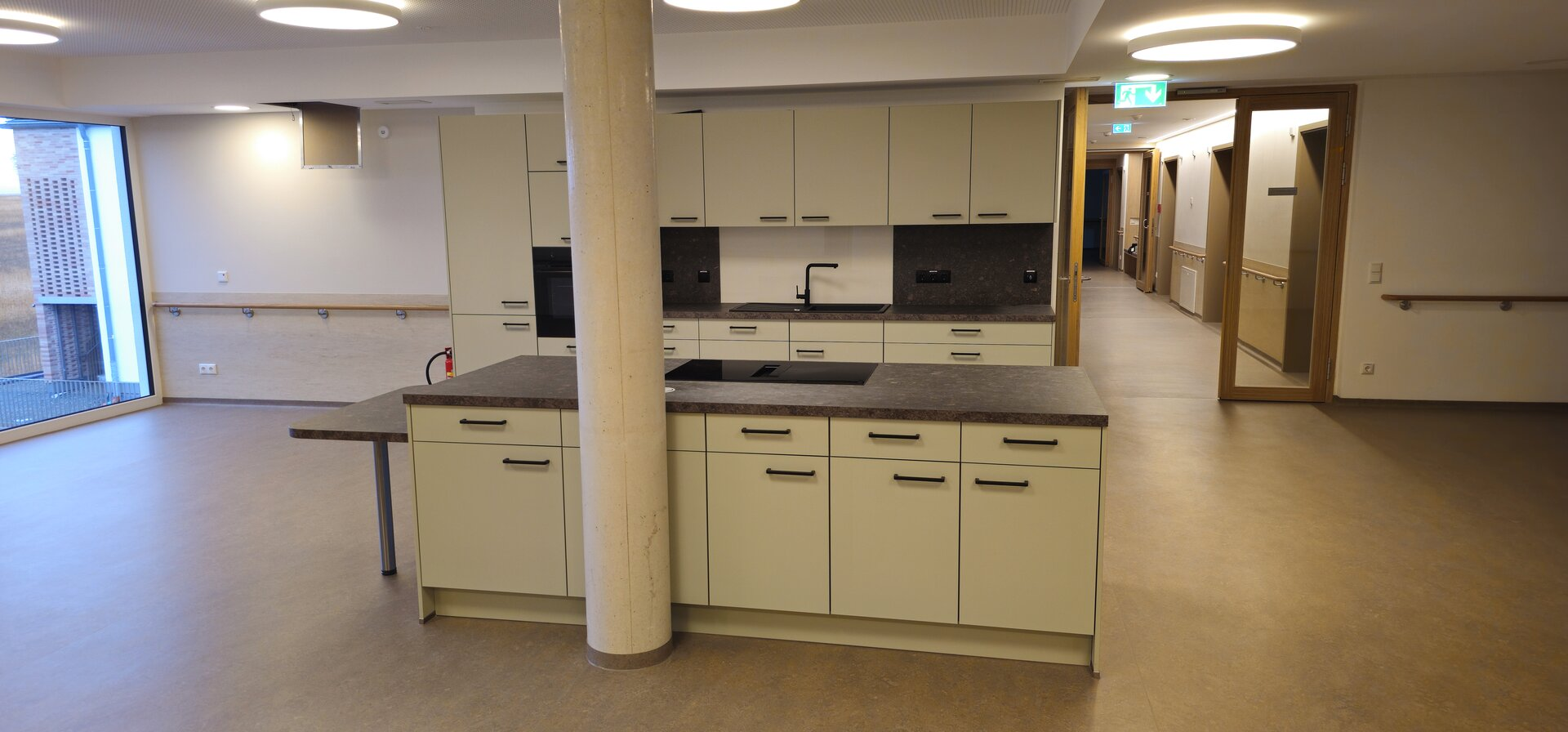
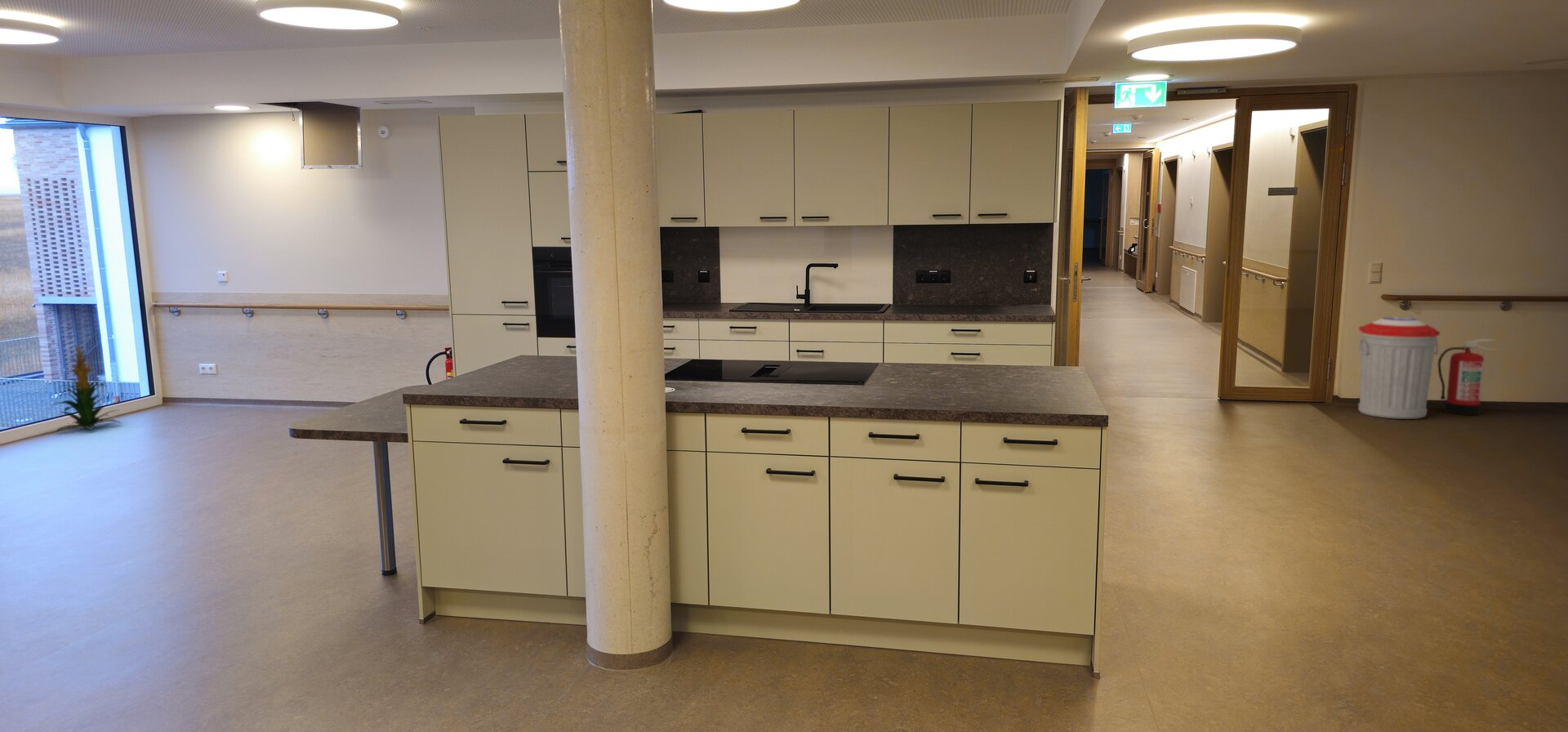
+ fire extinguisher [1437,338,1497,416]
+ indoor plant [51,343,123,432]
+ trash can [1357,316,1441,420]
